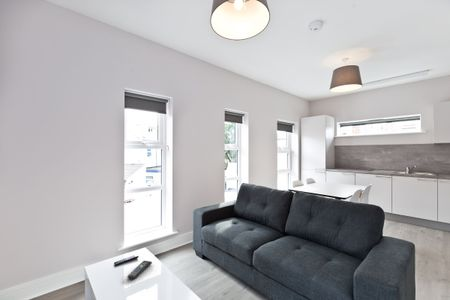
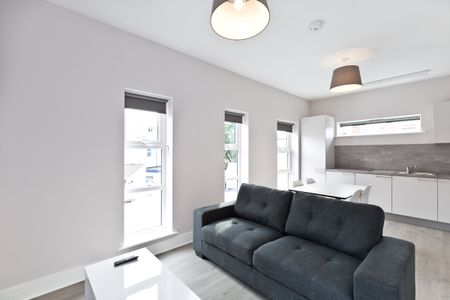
- remote control [126,260,153,280]
